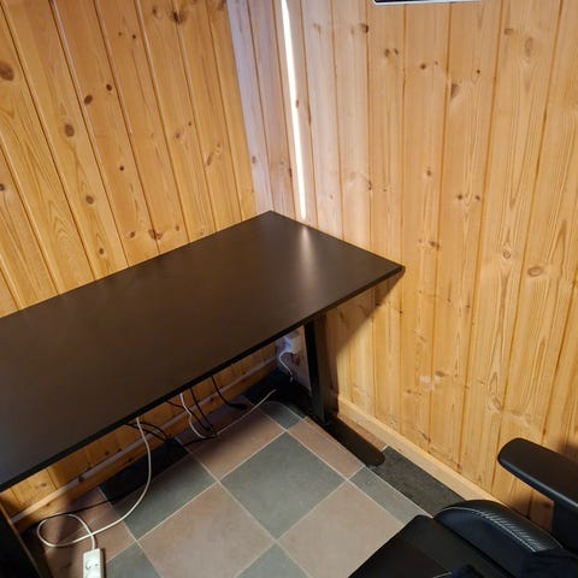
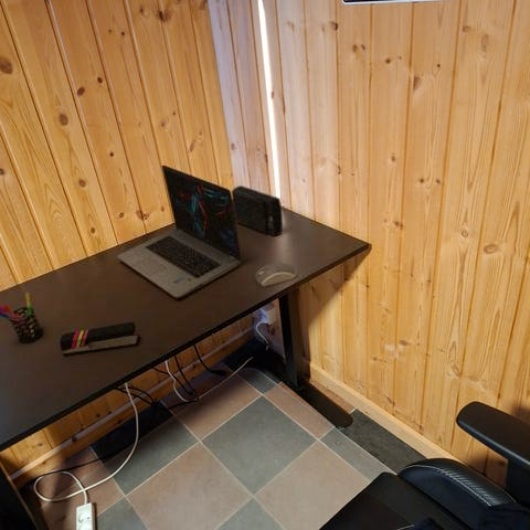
+ laptop [116,165,242,299]
+ stapler [59,321,141,357]
+ speaker [231,184,284,237]
+ pen holder [0,292,44,343]
+ computer mouse [254,262,298,288]
